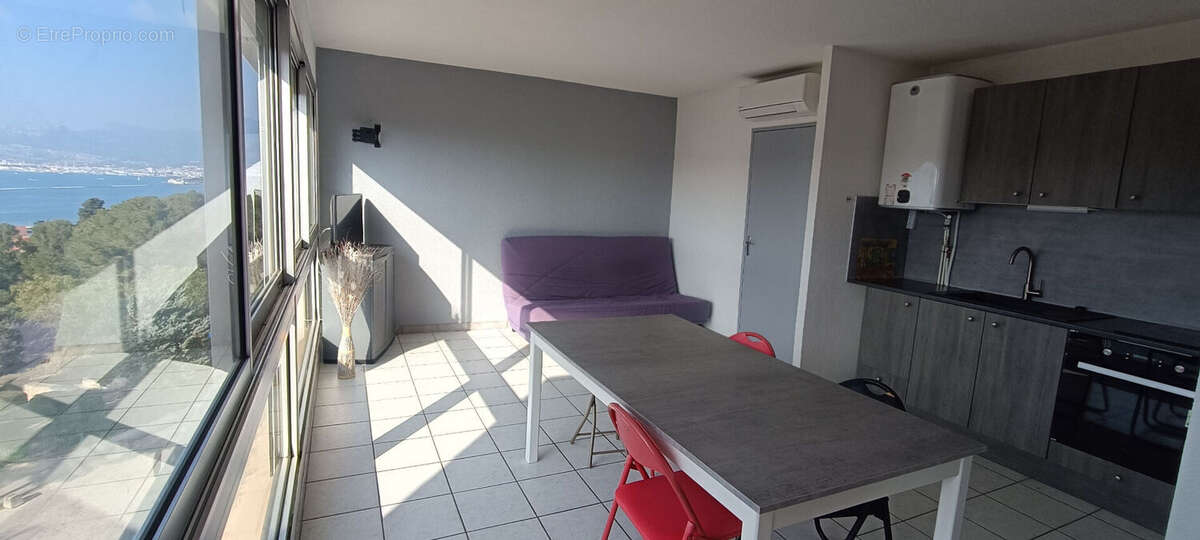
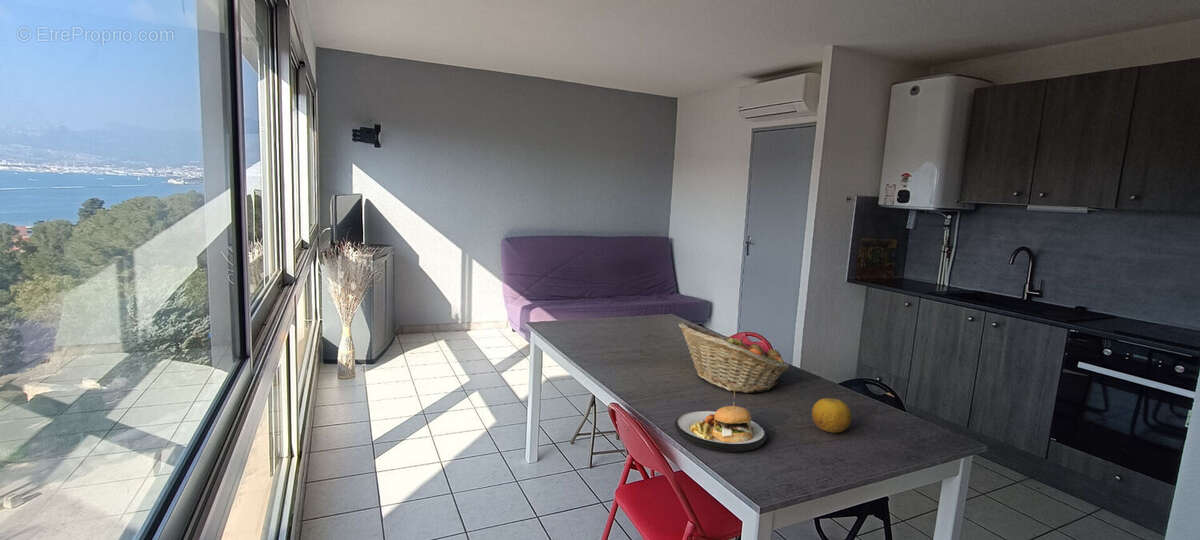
+ fruit [811,397,852,434]
+ fruit basket [678,322,790,394]
+ plate [674,391,768,452]
